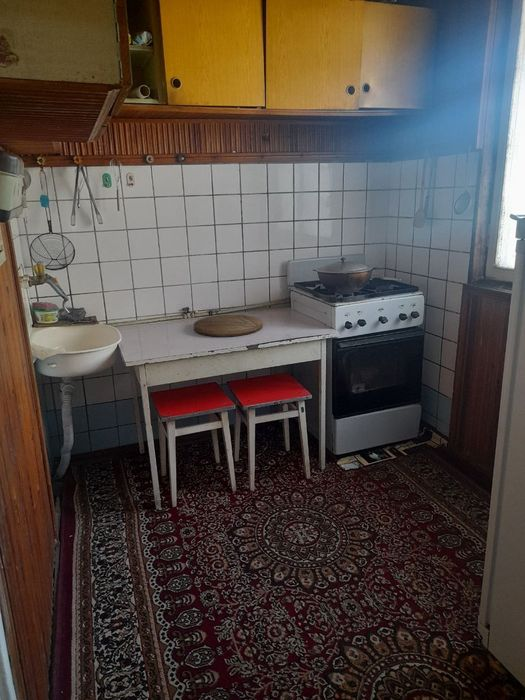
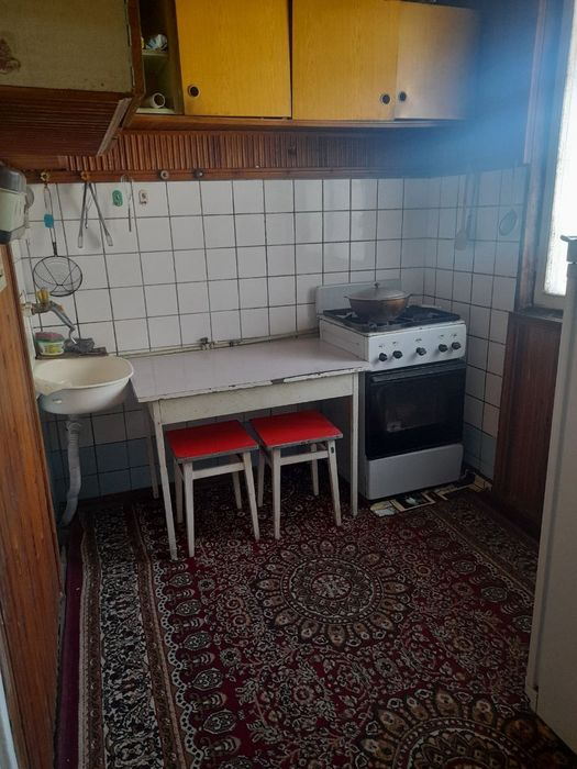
- cutting board [193,314,263,338]
